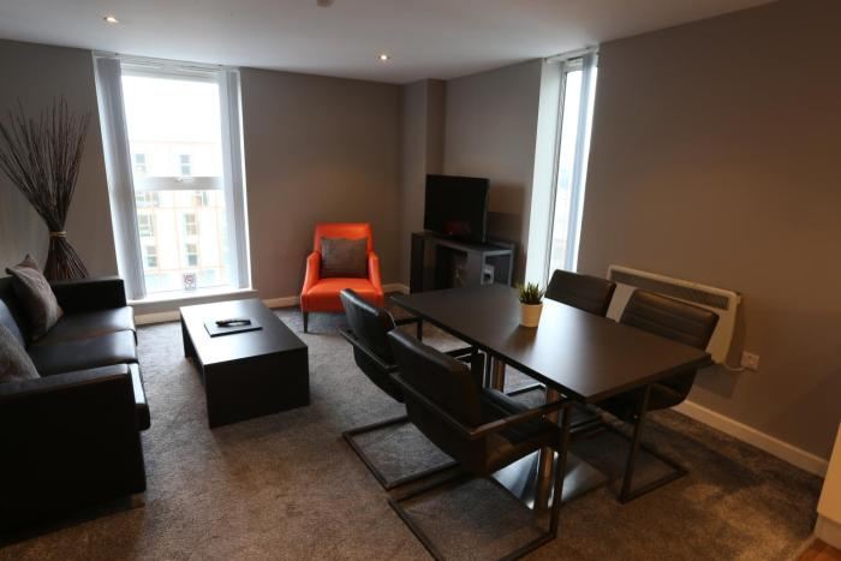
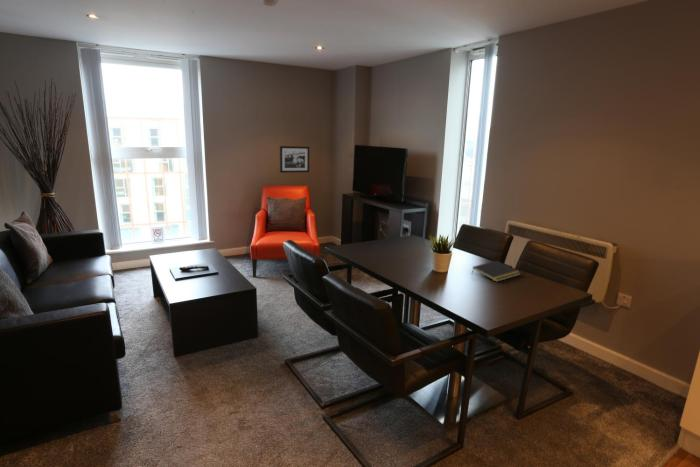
+ picture frame [279,145,310,174]
+ notepad [471,260,522,283]
